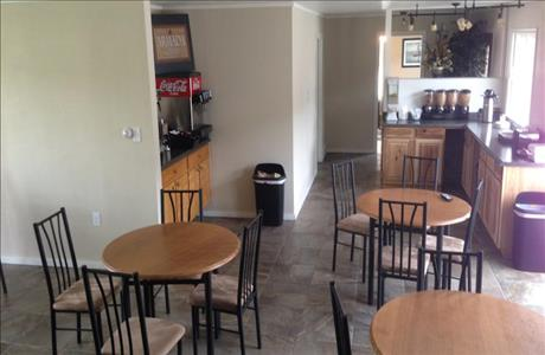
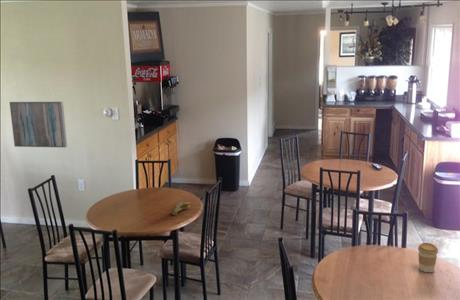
+ banana [171,200,191,218]
+ wall art [9,101,68,148]
+ coffee cup [417,242,439,273]
